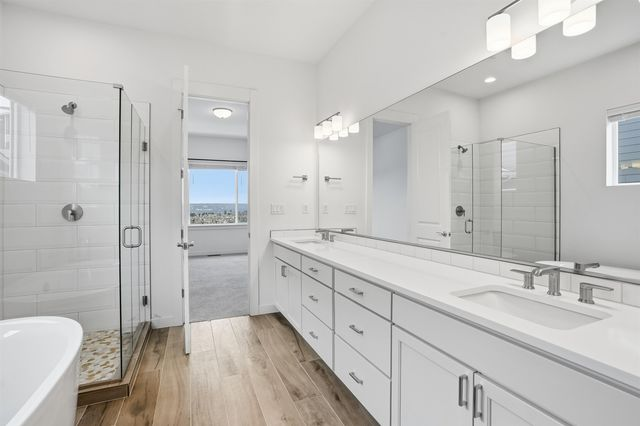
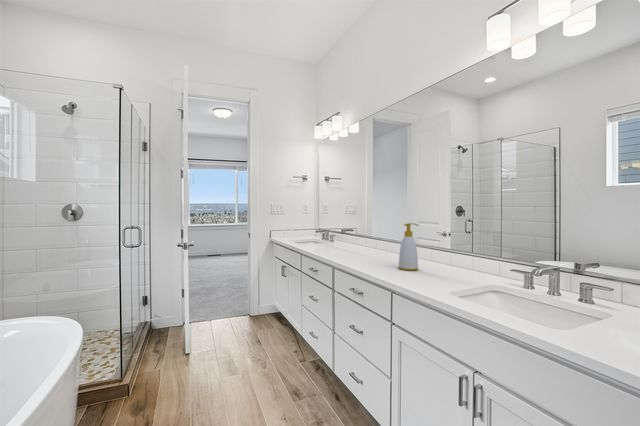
+ soap bottle [397,222,420,272]
